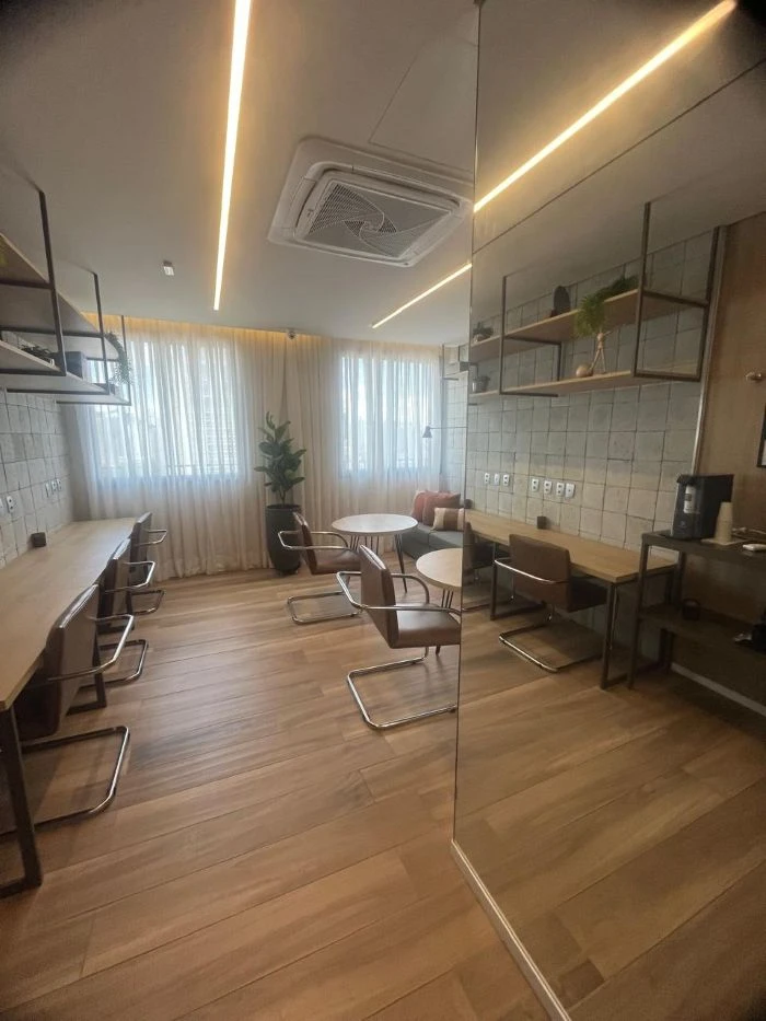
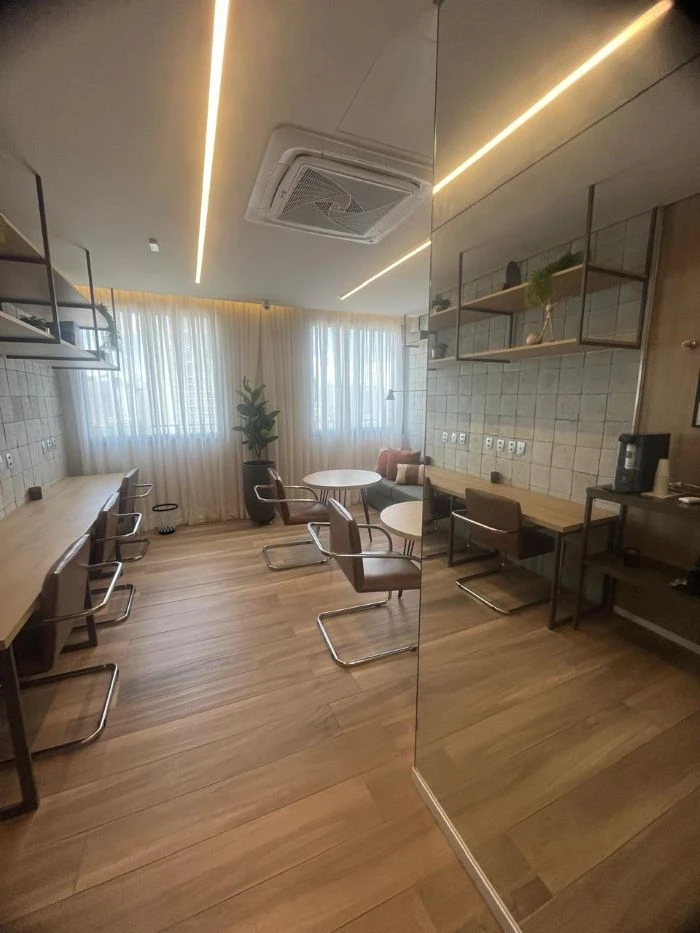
+ wastebasket [151,502,179,535]
